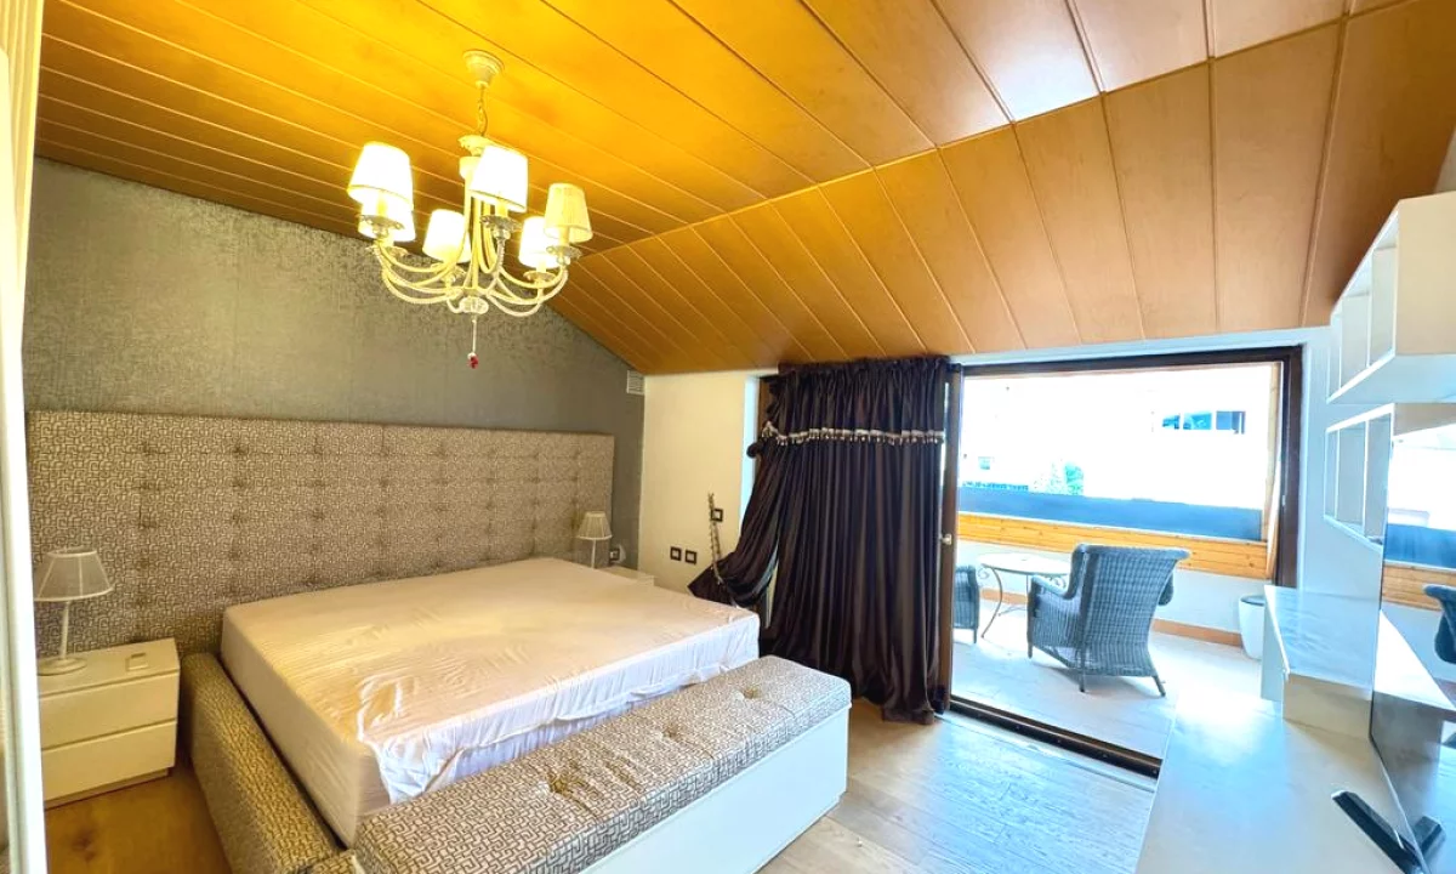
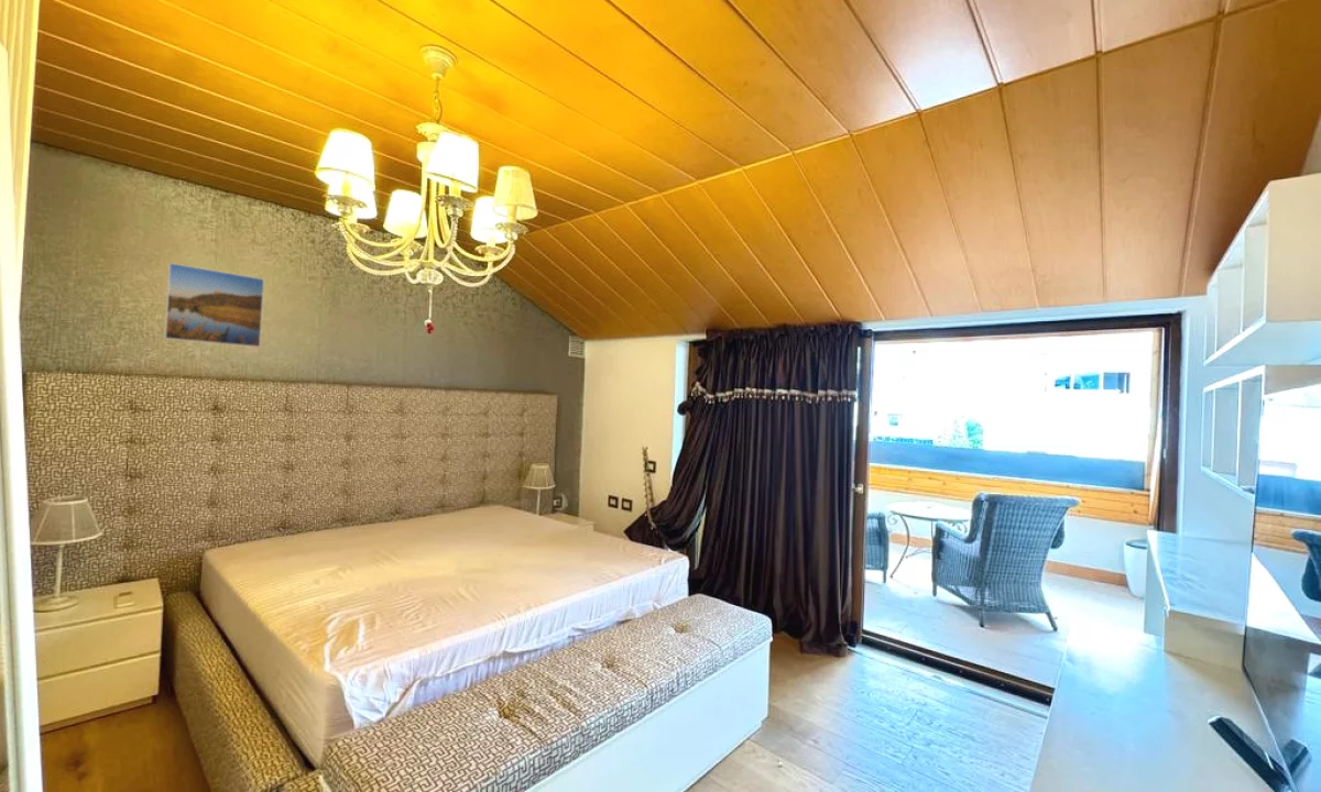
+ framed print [163,262,265,349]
